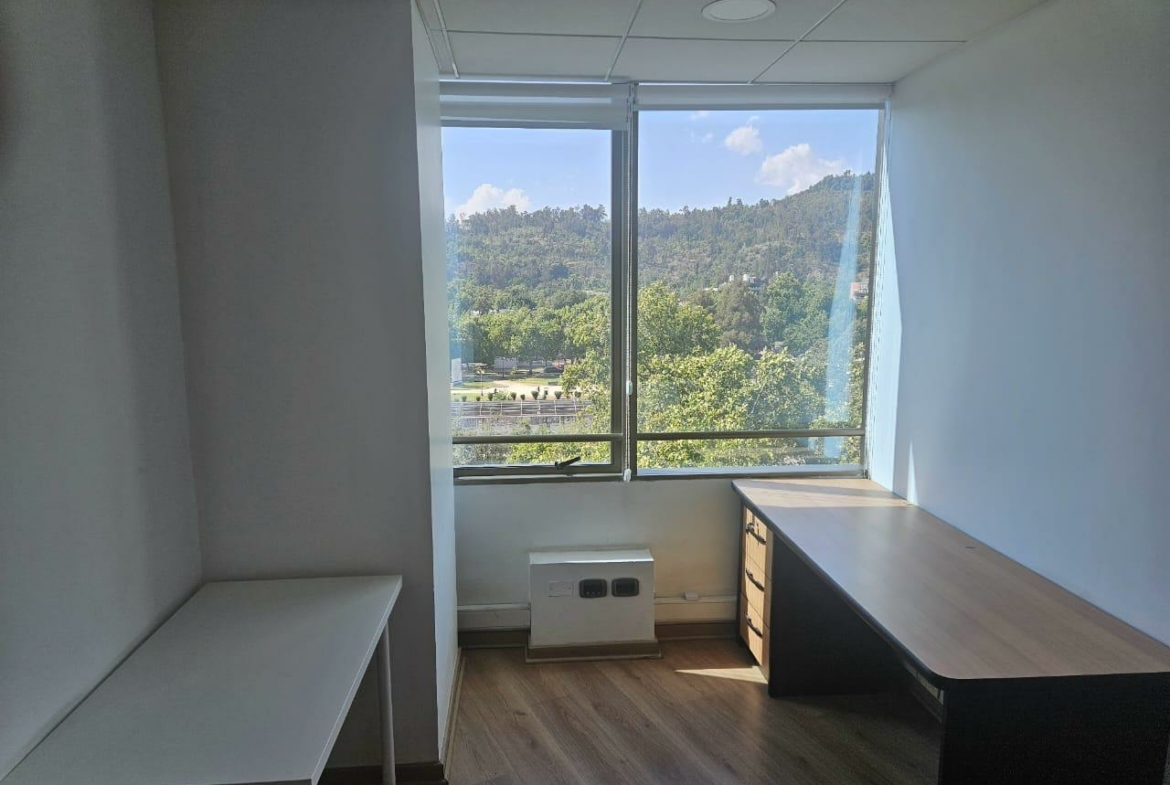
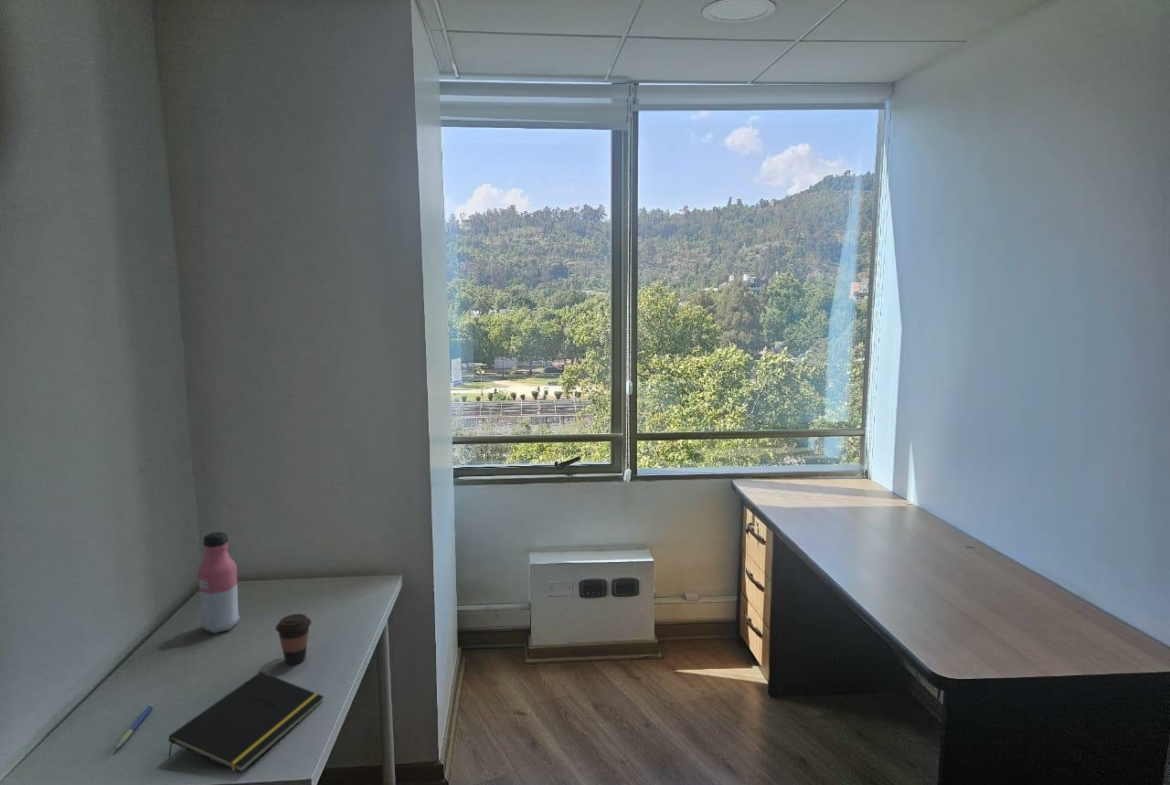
+ water bottle [197,531,241,634]
+ pen [114,702,155,750]
+ notepad [167,671,325,774]
+ coffee cup [275,613,312,665]
